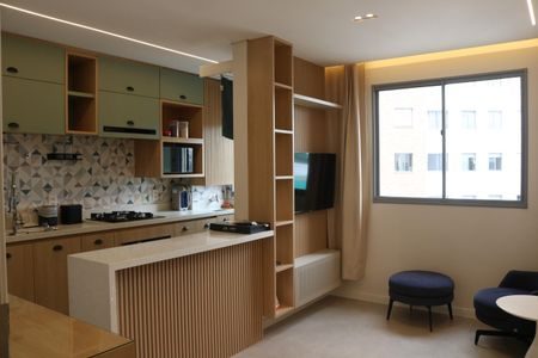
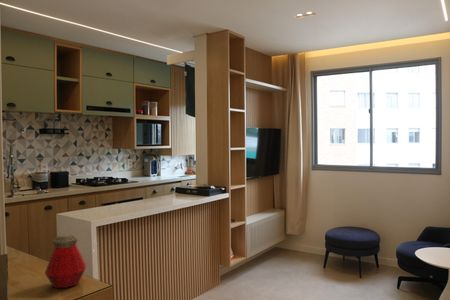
+ bottle [44,232,88,289]
